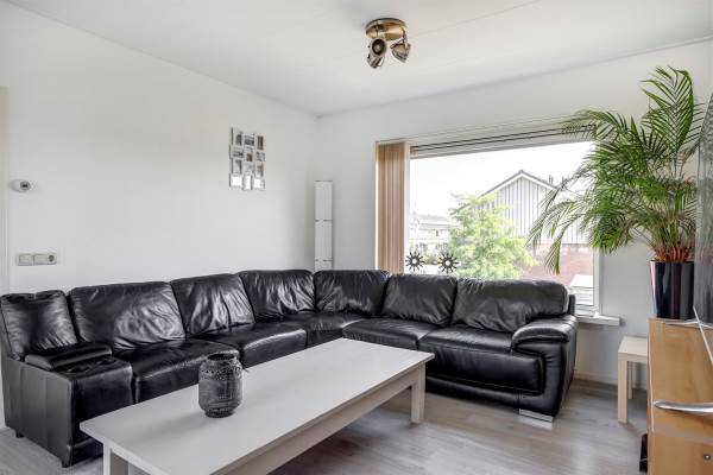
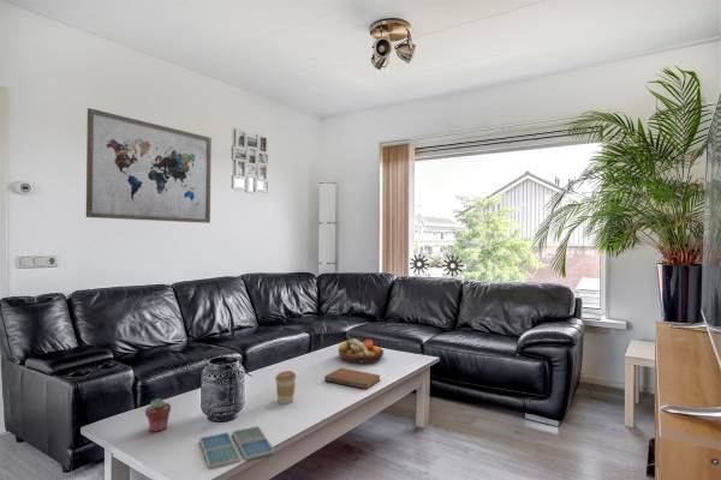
+ wall art [85,107,213,224]
+ potted succulent [144,397,172,433]
+ notebook [323,367,381,390]
+ fruit bowl [338,337,385,364]
+ coffee cup [274,370,297,406]
+ drink coaster [198,425,276,470]
